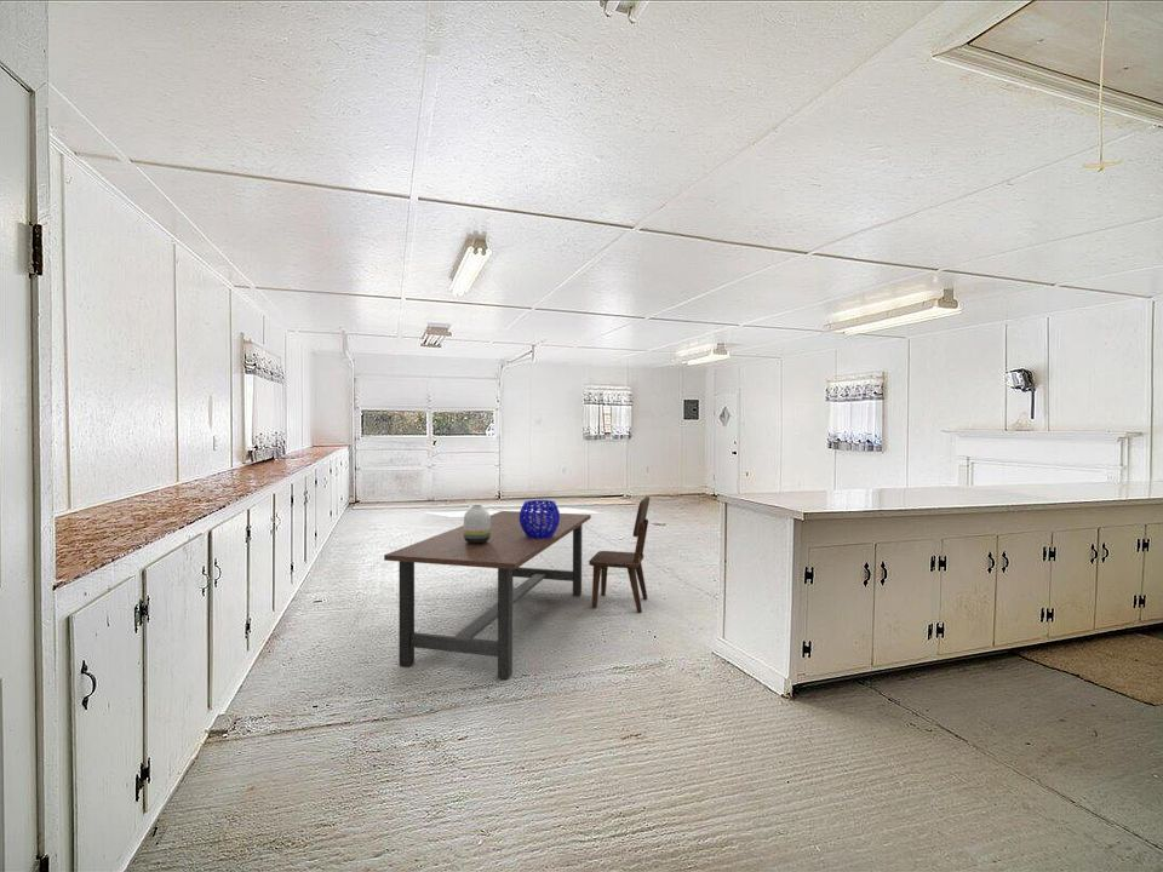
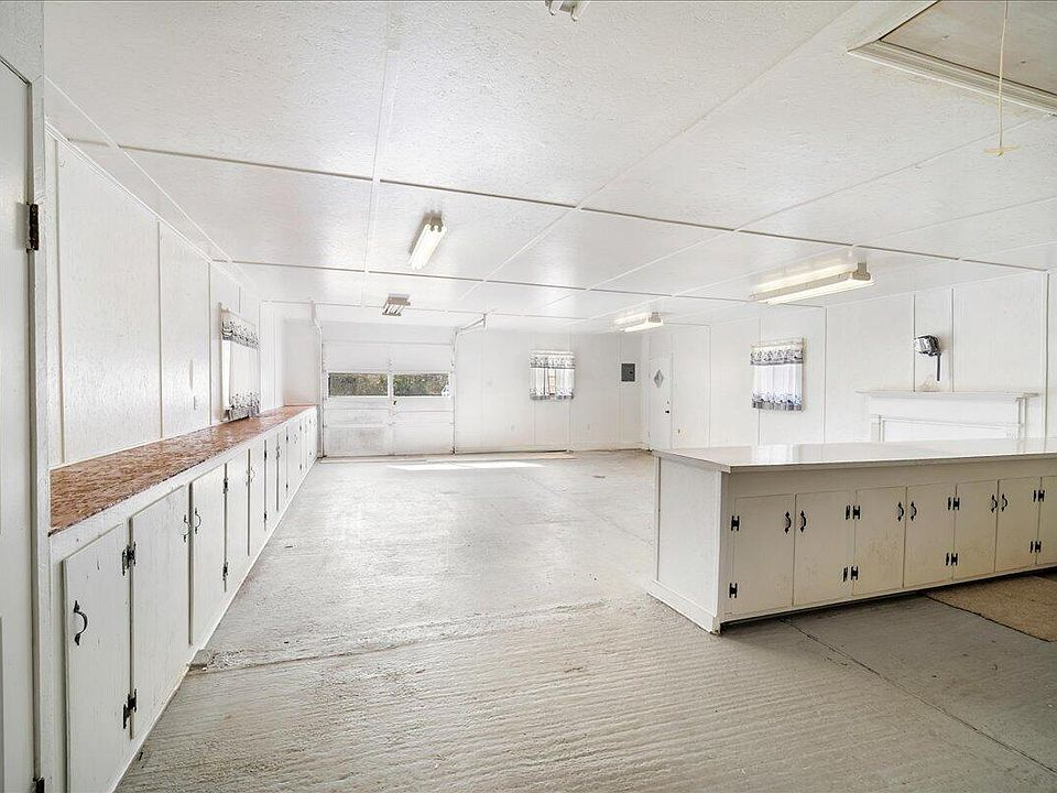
- dining chair [588,495,651,613]
- dining table [383,510,592,679]
- vase [463,504,491,544]
- decorative bowl [520,499,561,539]
